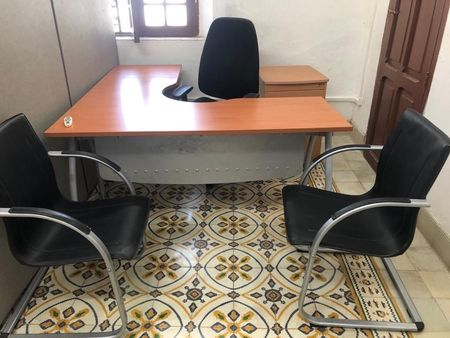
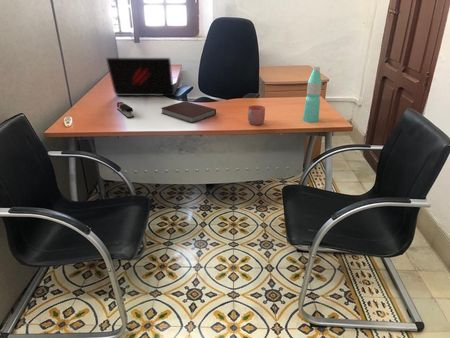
+ laptop [105,57,180,97]
+ mug [247,104,266,126]
+ stapler [116,101,135,119]
+ notebook [160,100,217,124]
+ water bottle [302,66,323,124]
